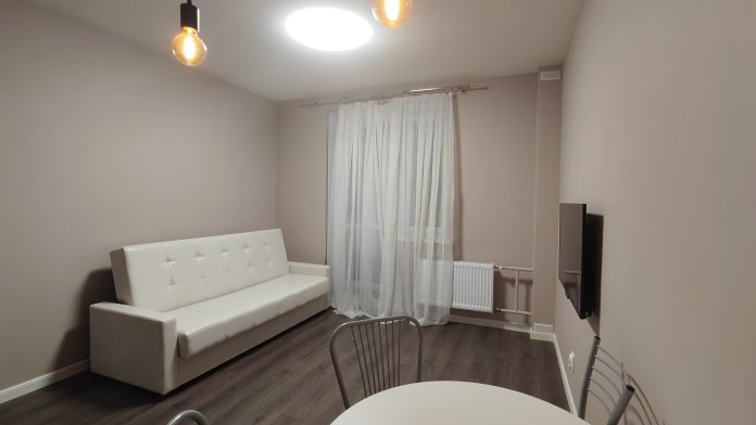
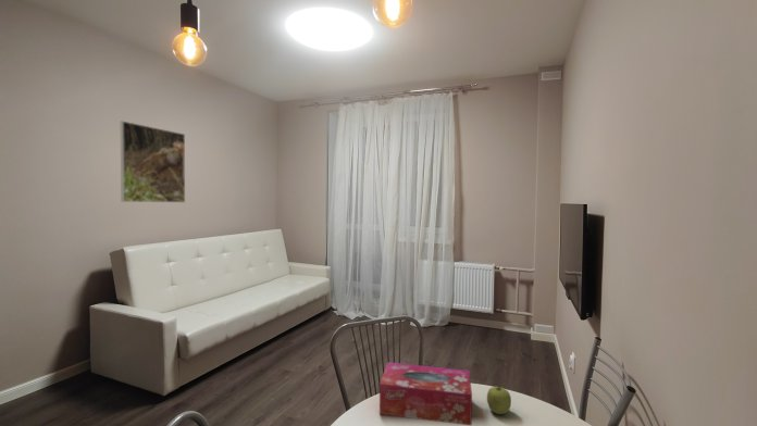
+ fruit [486,384,512,415]
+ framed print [120,120,186,203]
+ tissue box [378,362,473,426]
